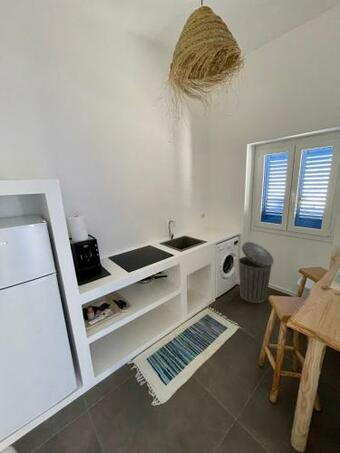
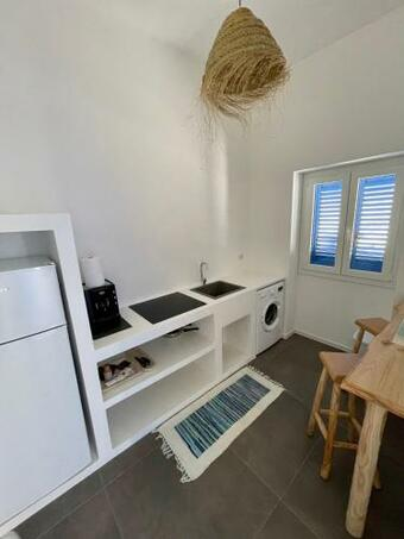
- trash can [238,241,275,304]
